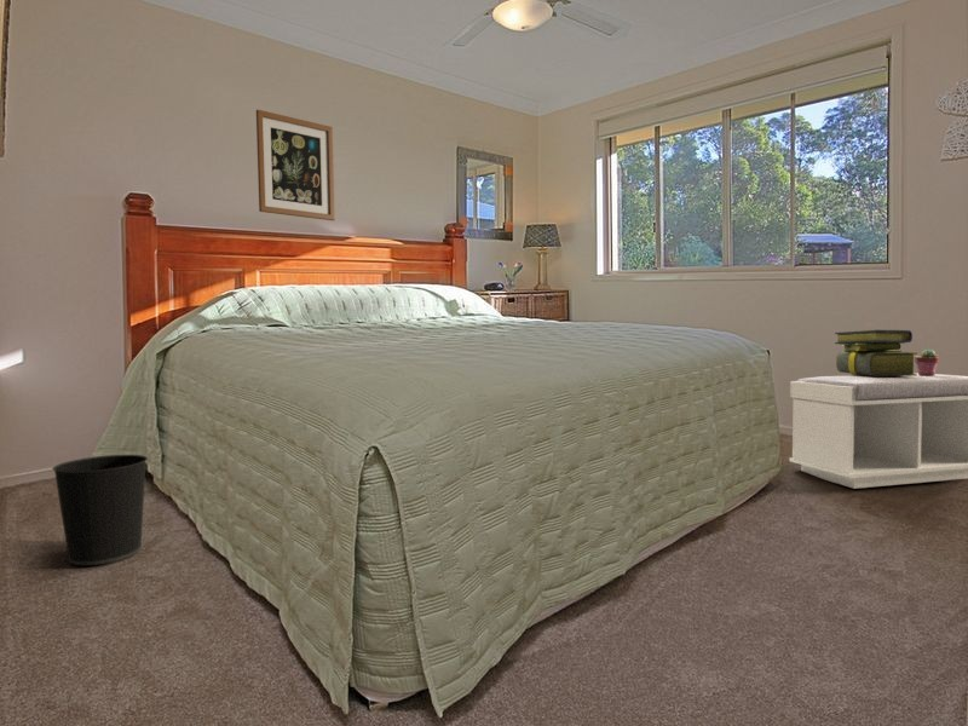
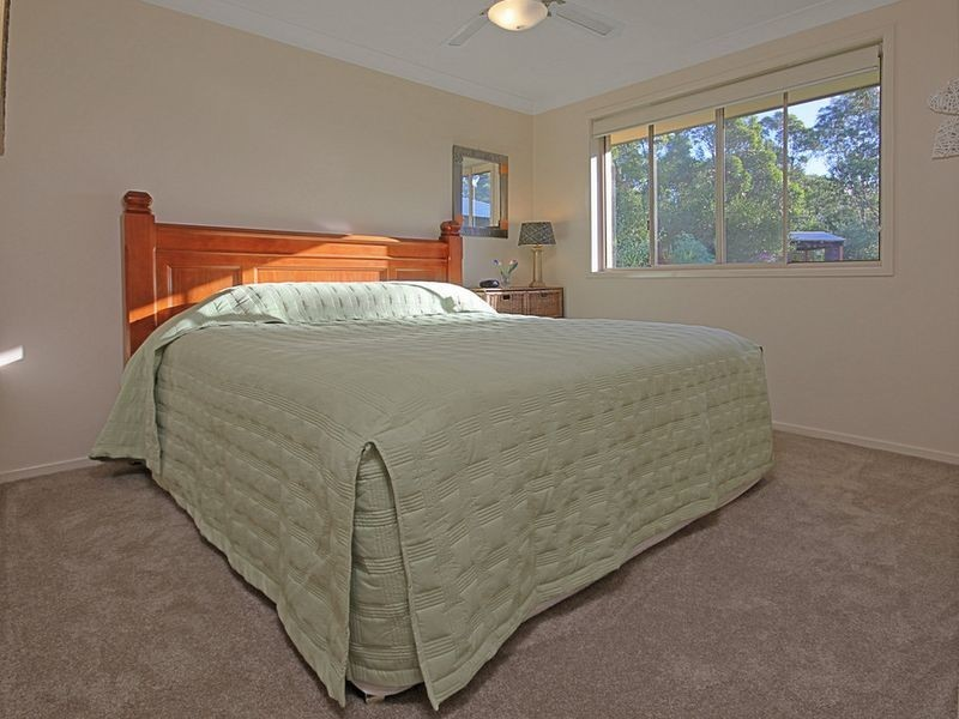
- bench [789,373,968,490]
- potted succulent [914,348,940,376]
- wastebasket [51,454,149,566]
- wall art [255,109,336,221]
- stack of books [834,328,918,376]
